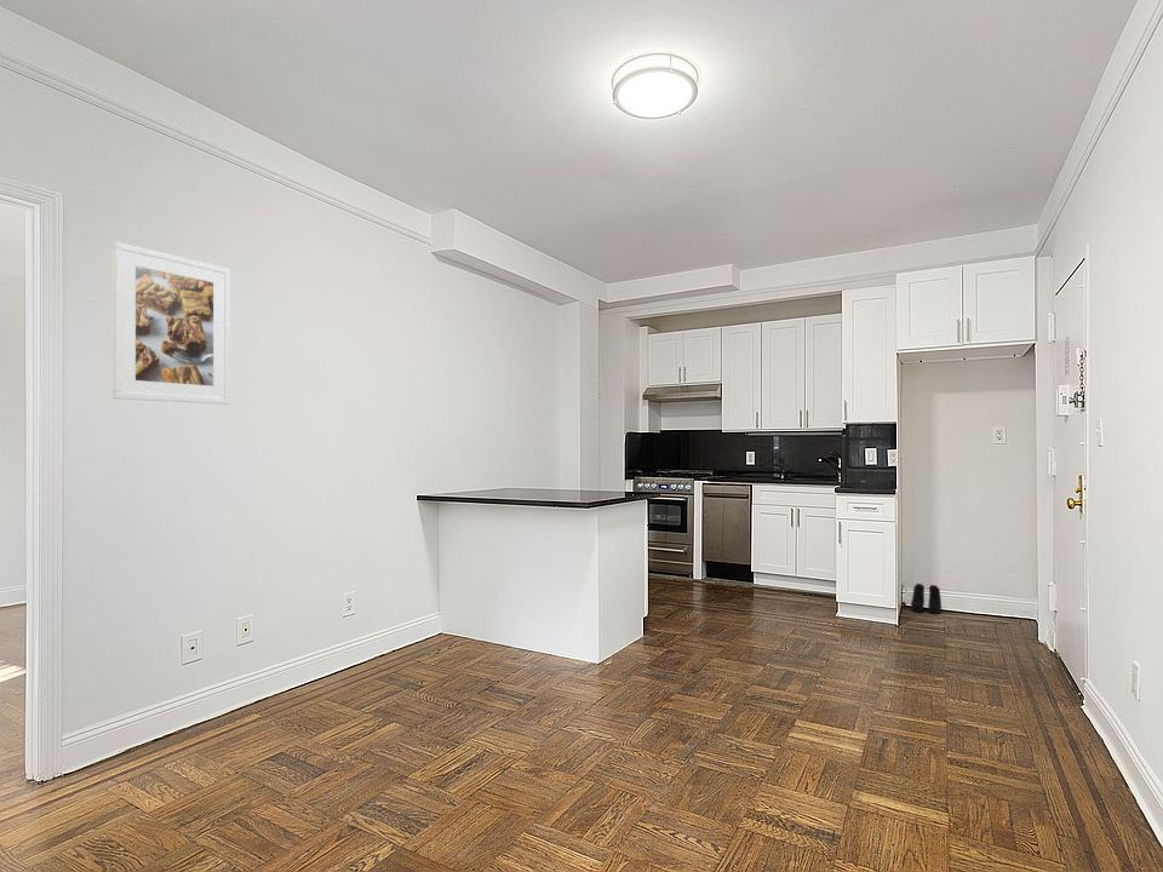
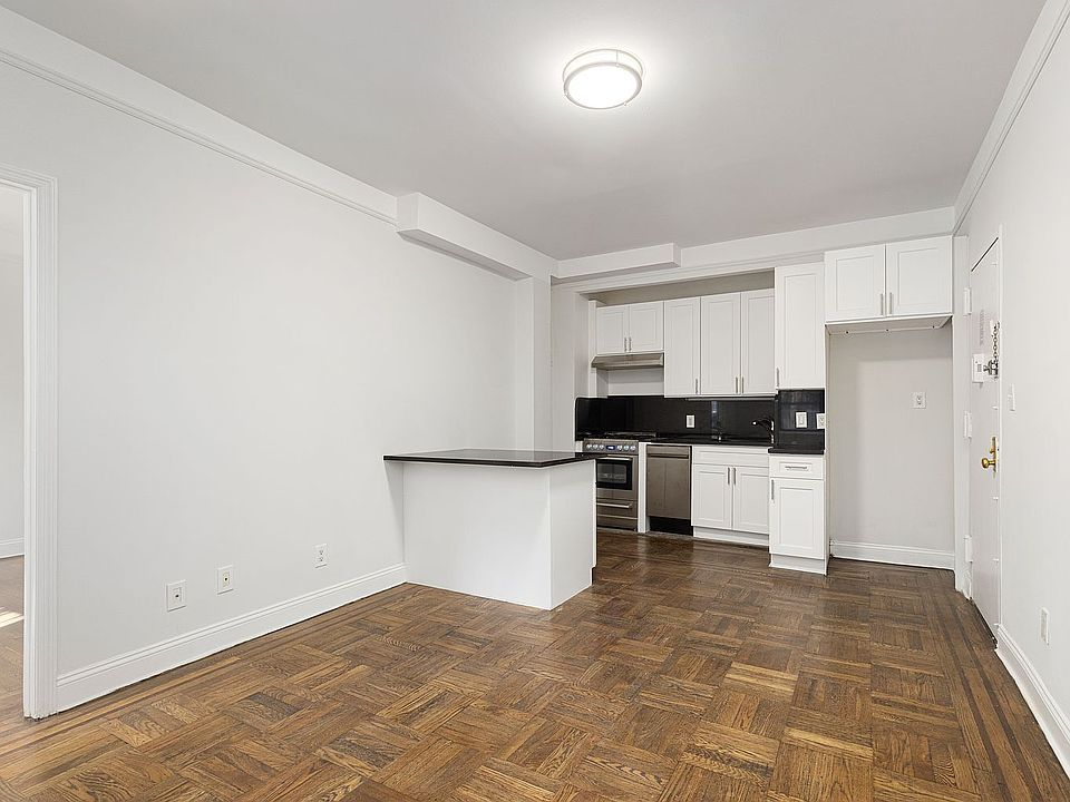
- boots [910,583,943,615]
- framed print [111,241,231,406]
